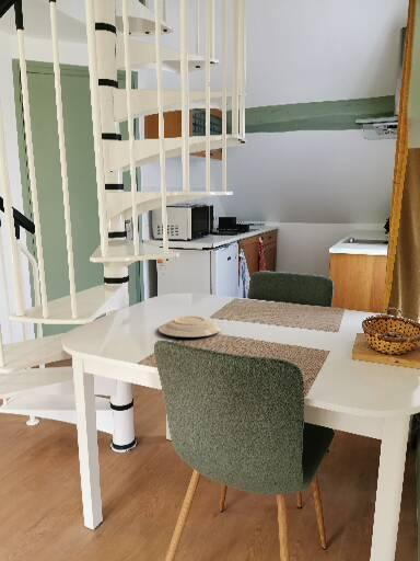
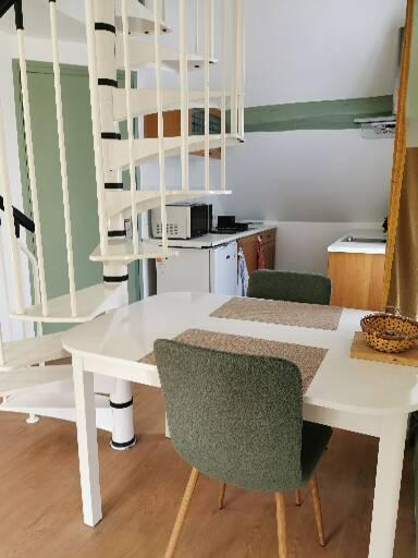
- plate [158,316,222,339]
